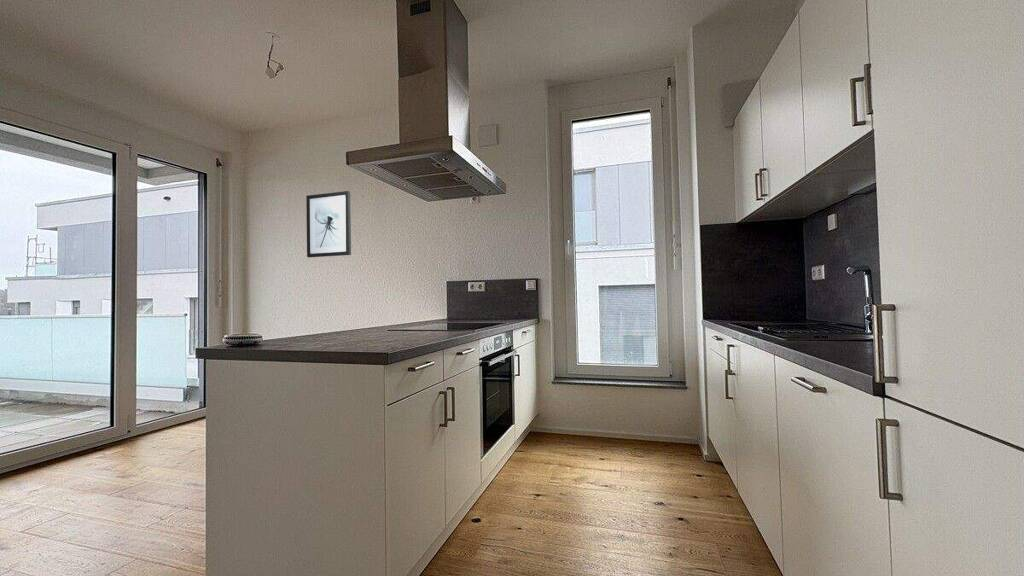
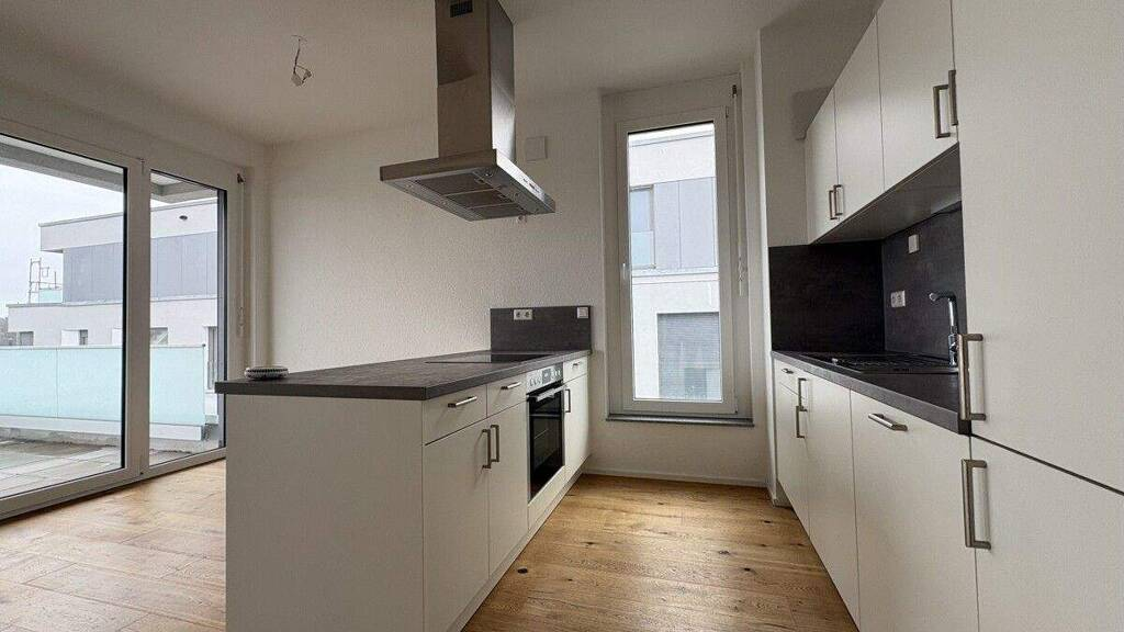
- wall art [305,190,352,258]
